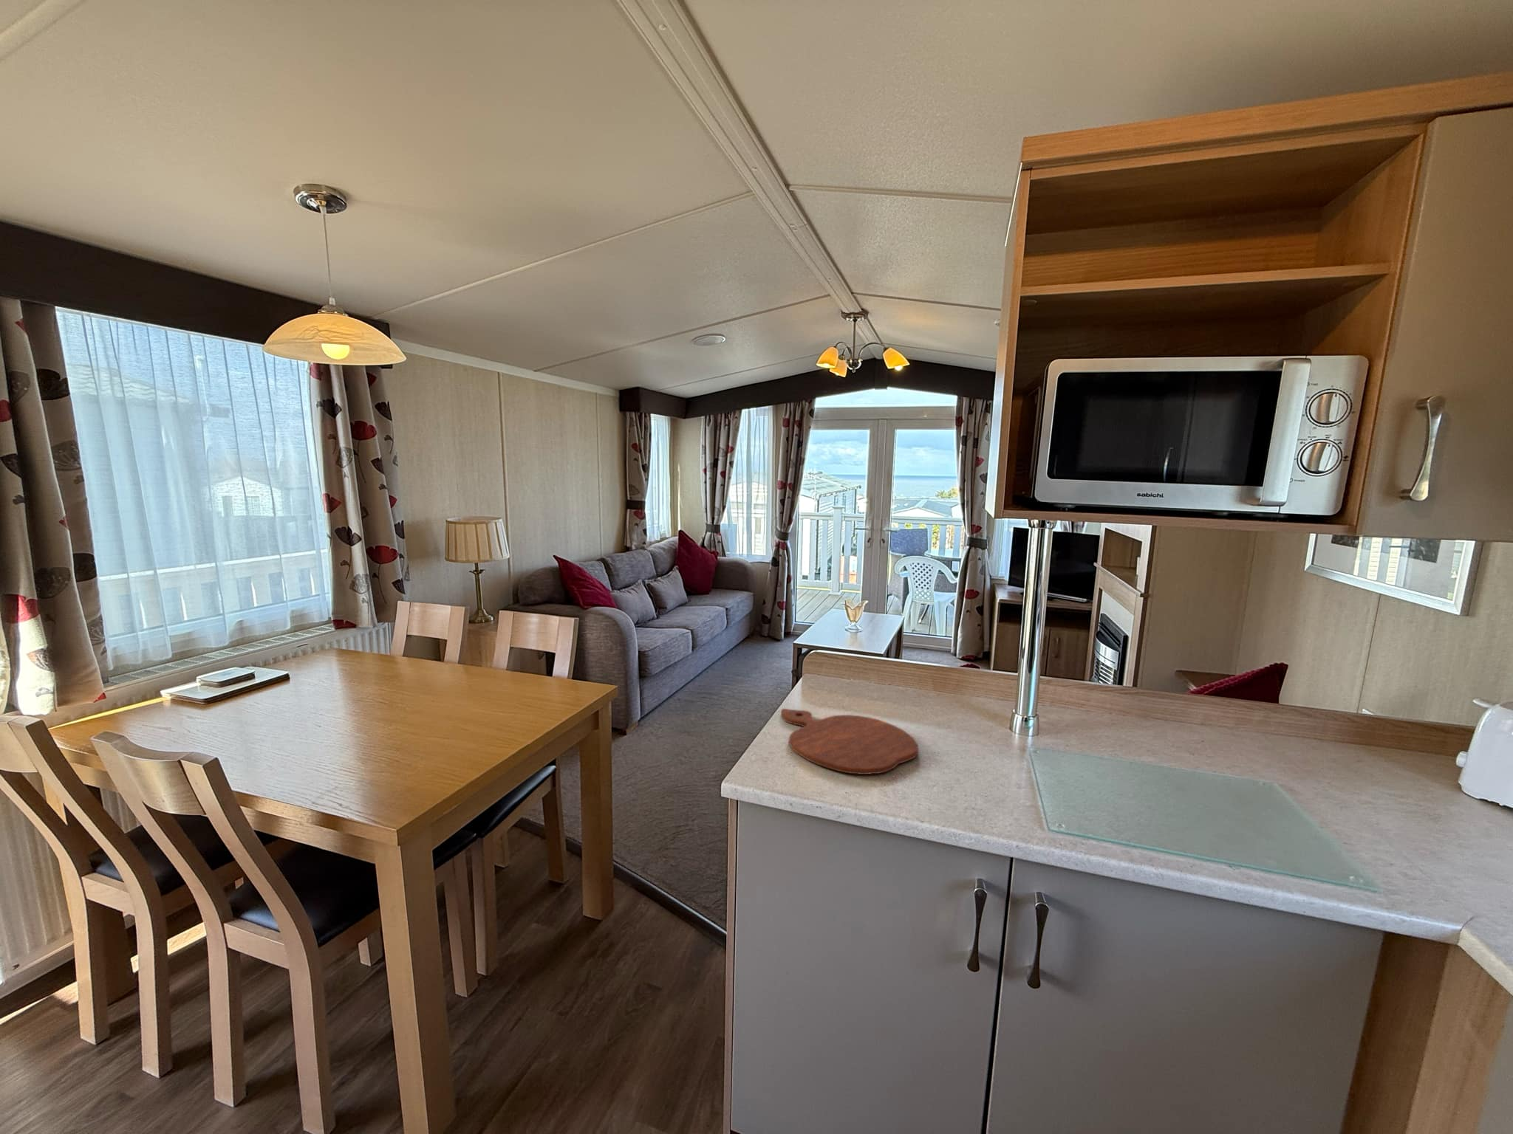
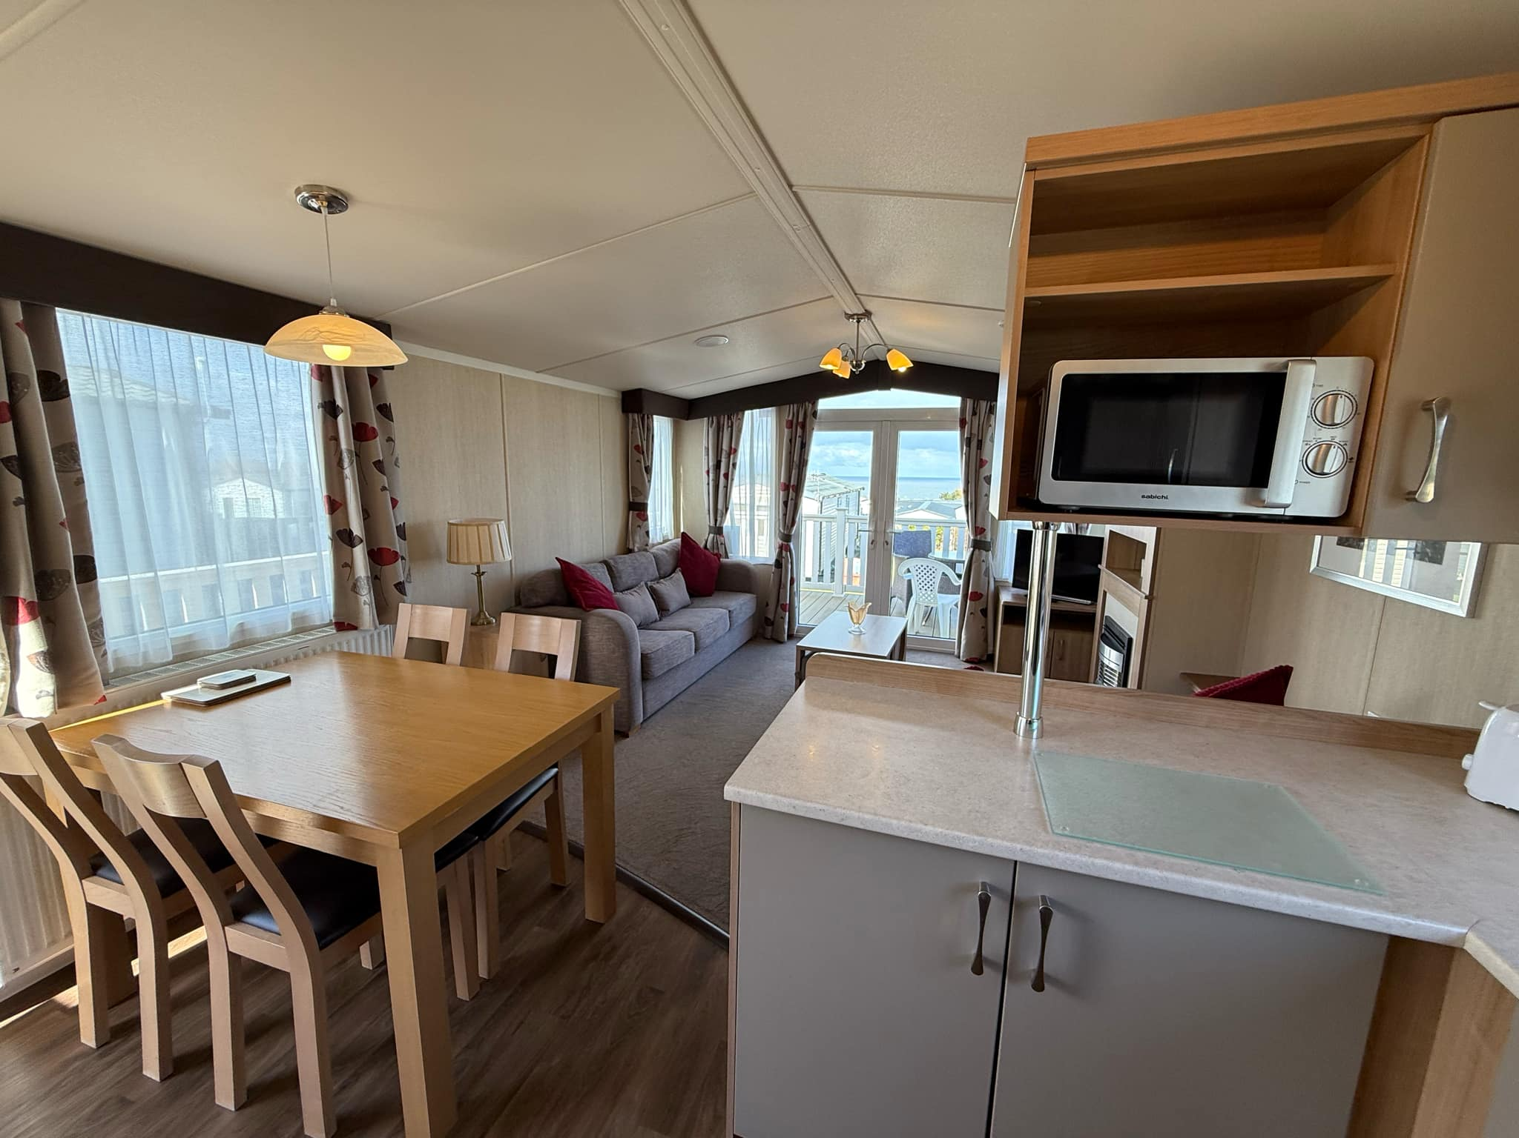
- cutting board [780,708,919,775]
